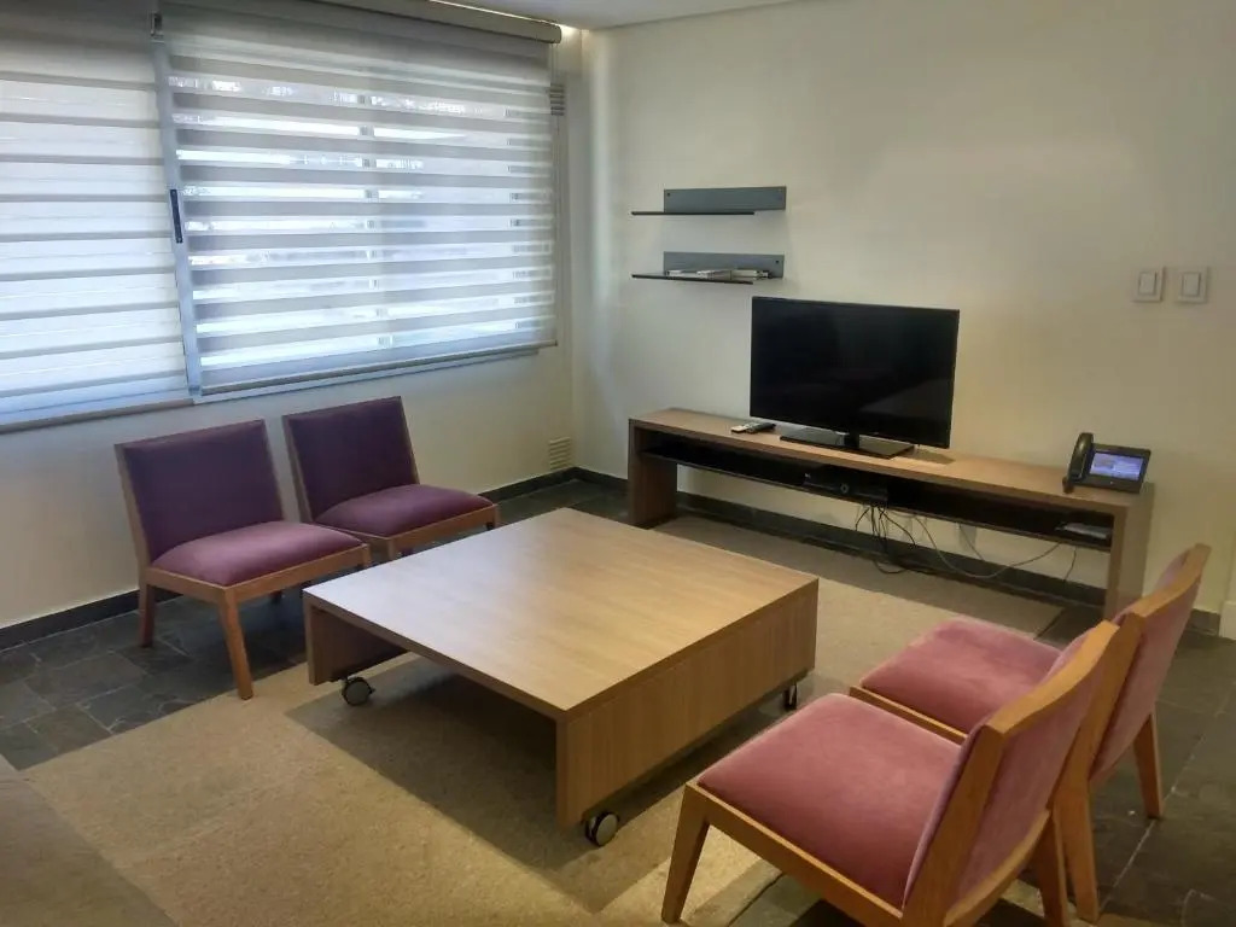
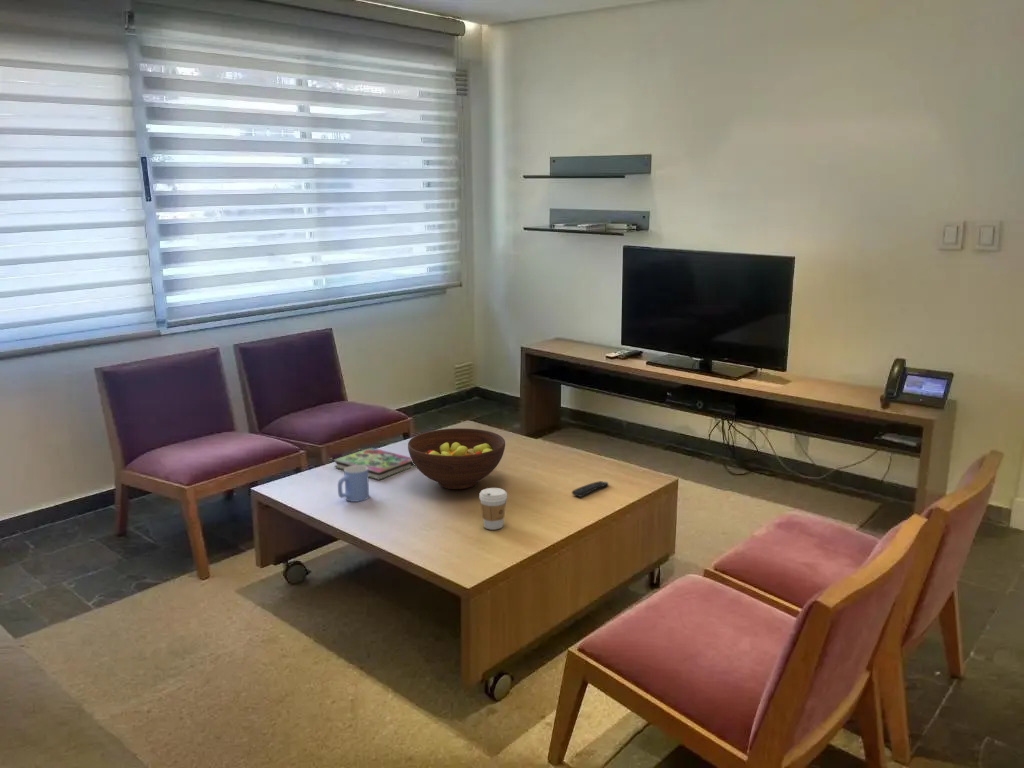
+ mug [337,465,370,503]
+ book [333,447,416,480]
+ remote control [571,480,609,498]
+ fruit bowl [407,427,506,490]
+ coffee cup [478,487,508,531]
